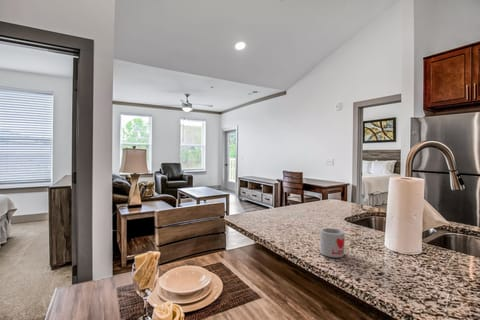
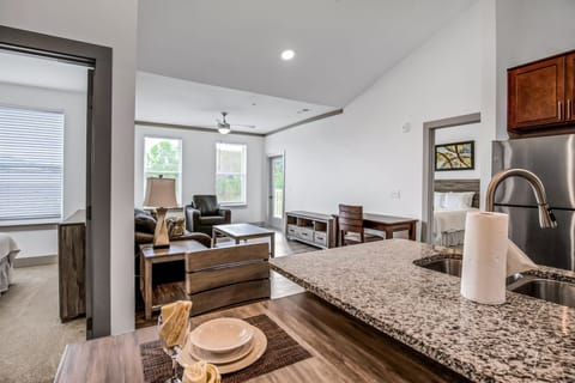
- mug [319,227,346,258]
